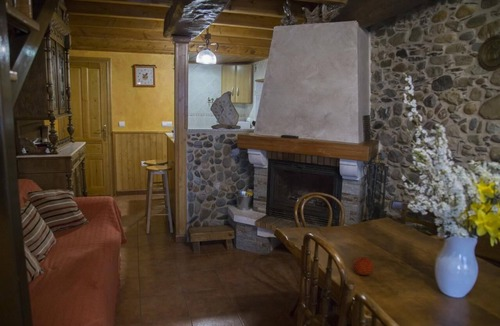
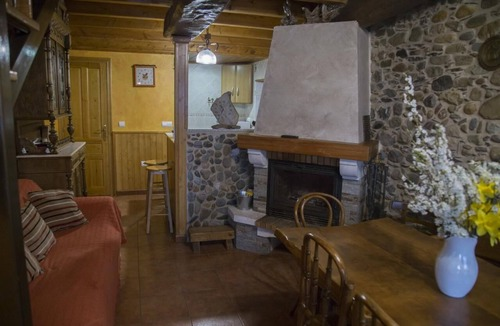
- fruit [352,256,375,276]
